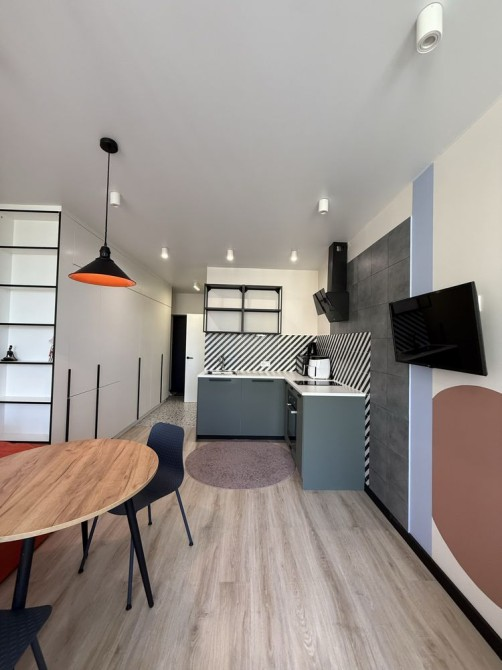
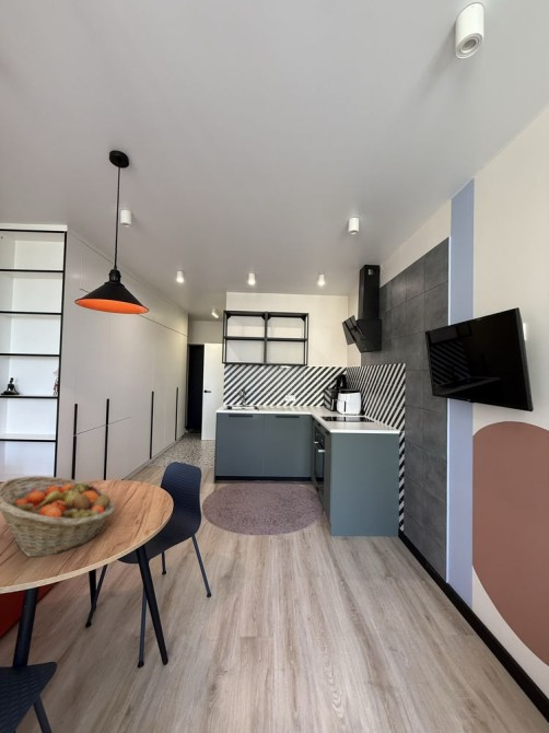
+ fruit basket [0,475,116,558]
